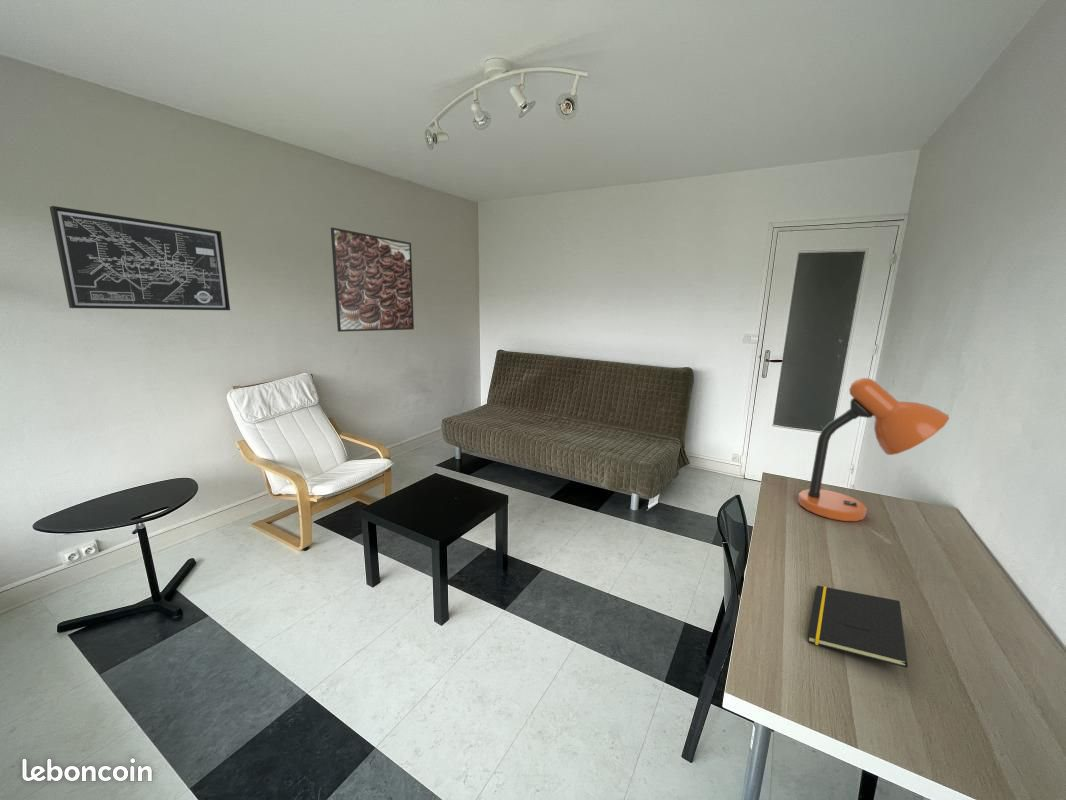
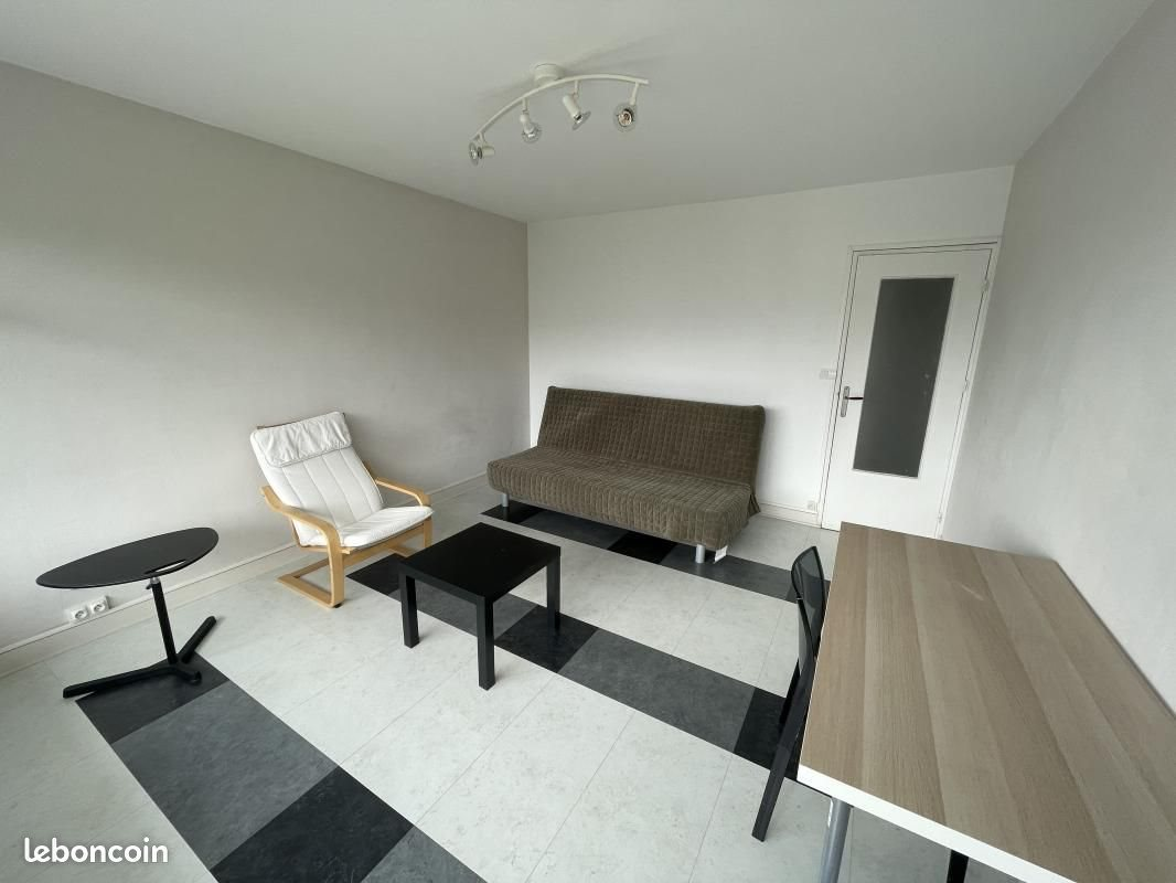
- notepad [807,585,909,668]
- wall art [49,205,231,311]
- desk lamp [797,377,950,522]
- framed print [330,226,415,333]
